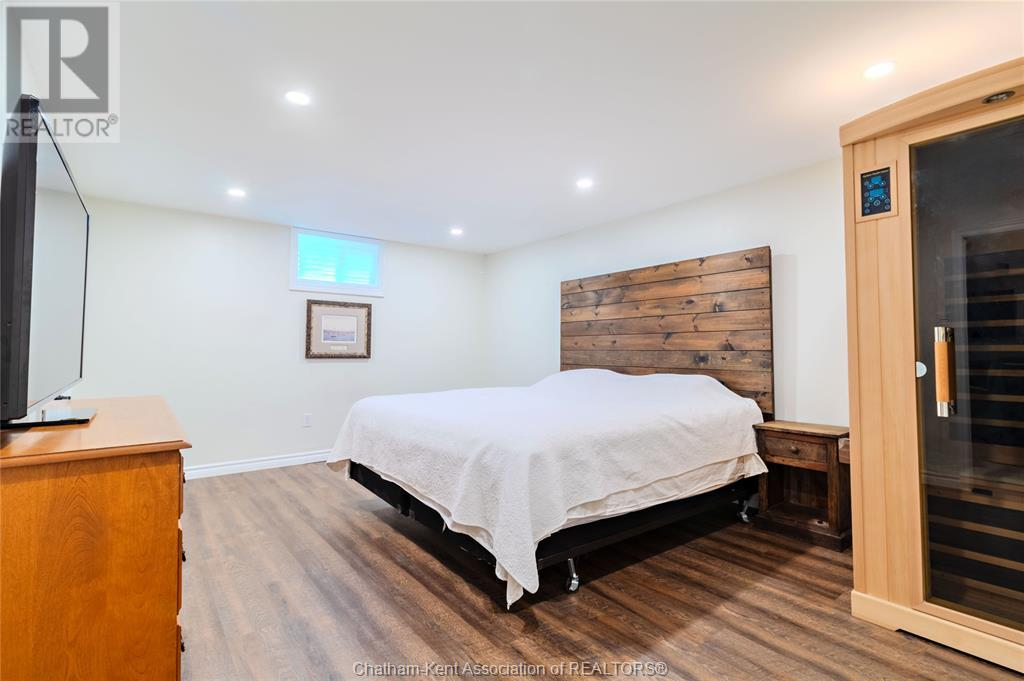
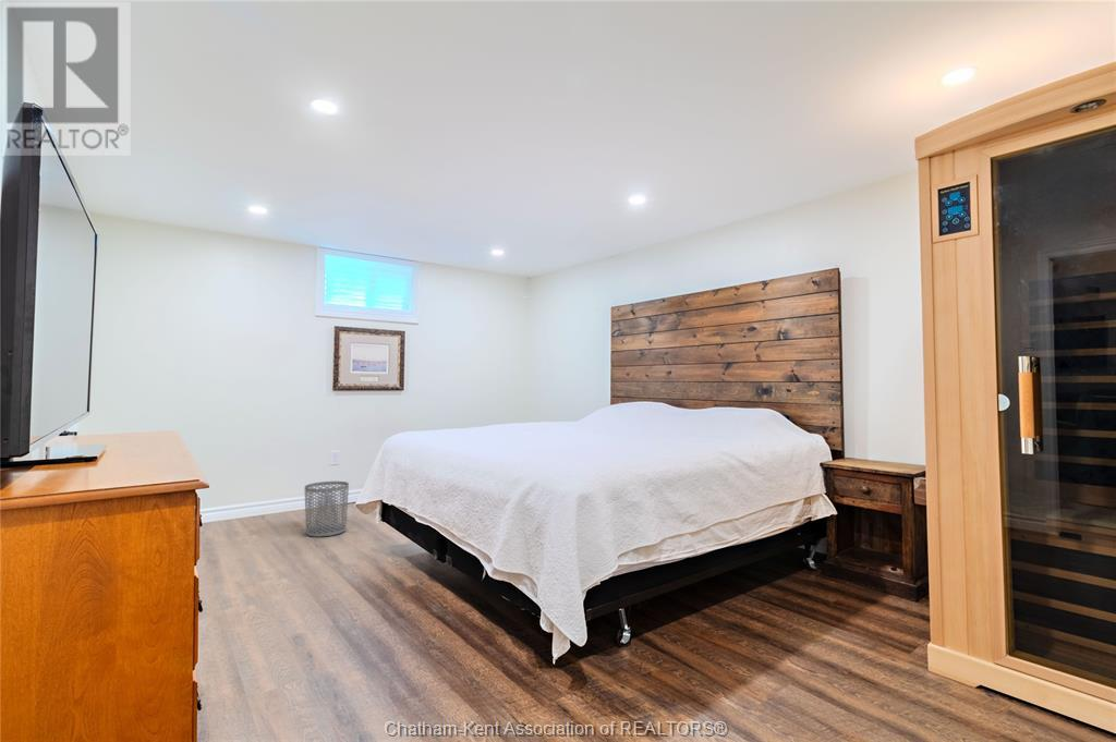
+ waste bin [304,481,350,538]
